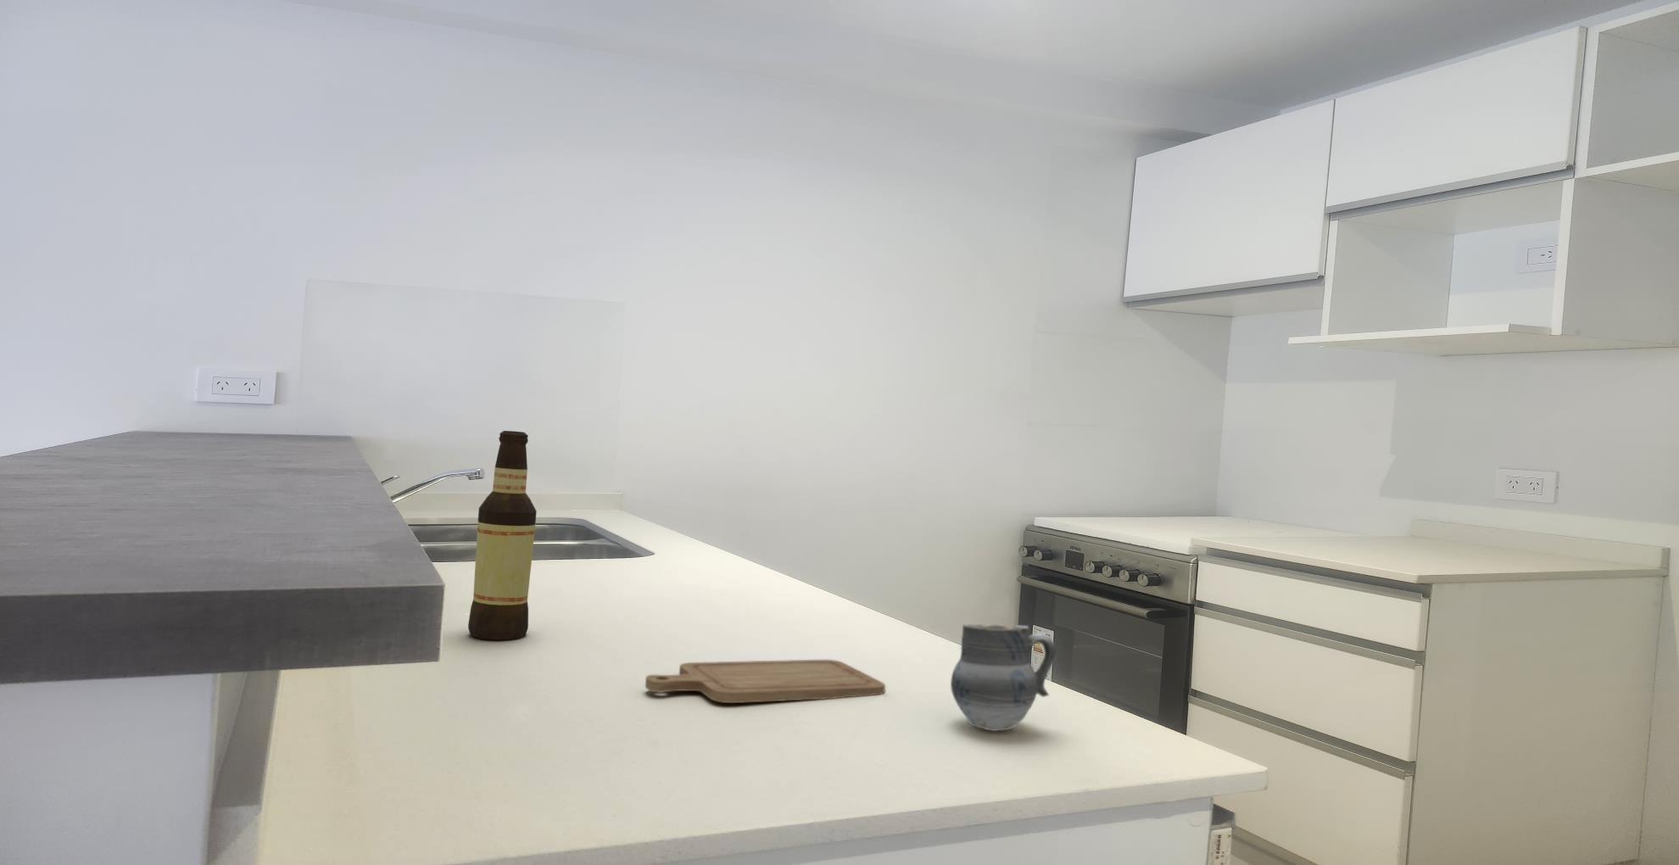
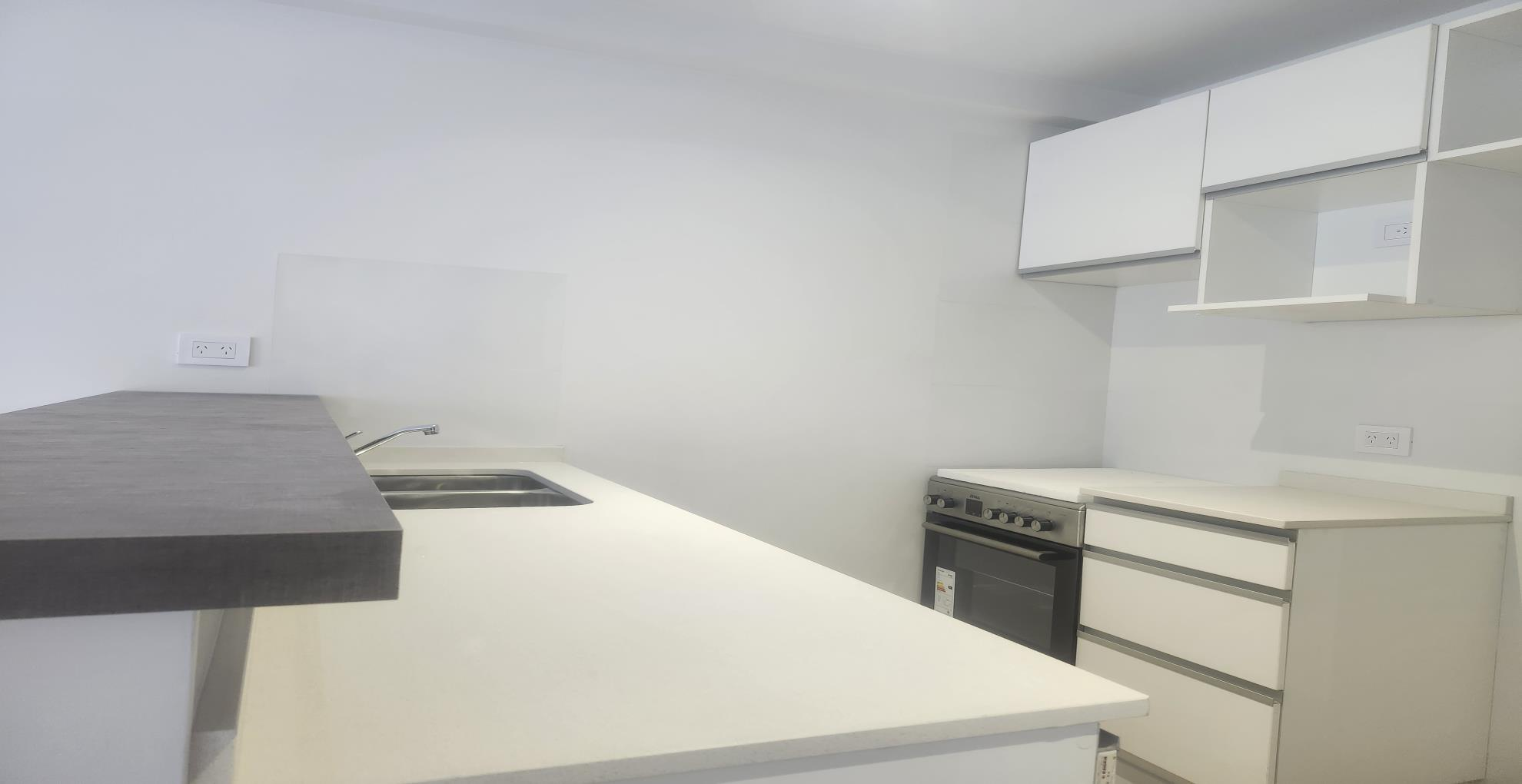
- bottle [468,430,537,641]
- chopping board [644,659,886,704]
- cup [950,622,1057,731]
